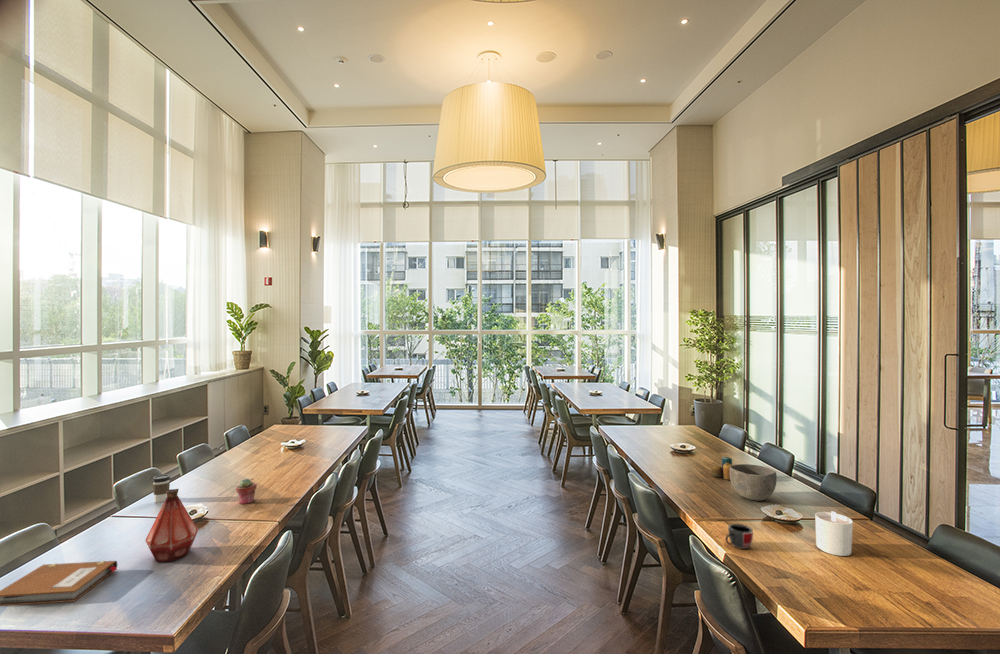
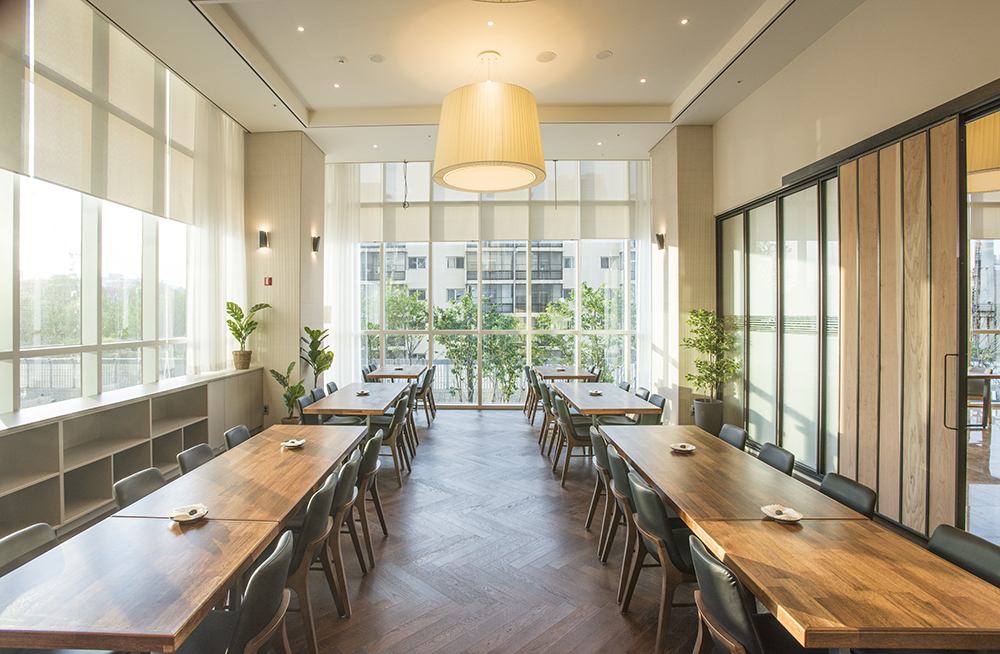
- potted succulent [235,478,258,505]
- bottle [144,488,199,563]
- mug [724,523,754,550]
- notebook [0,560,118,607]
- coffee cup [151,474,172,503]
- candle [814,510,854,557]
- bowl [729,463,778,502]
- candle [710,456,733,481]
